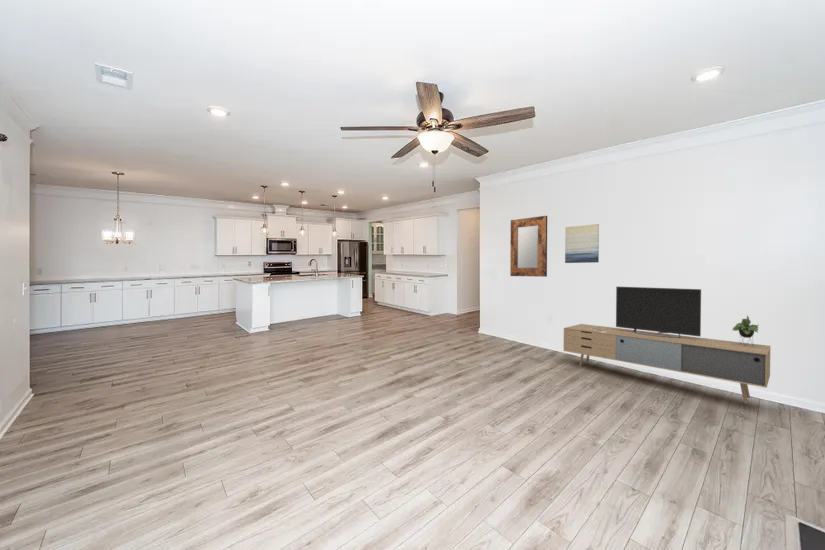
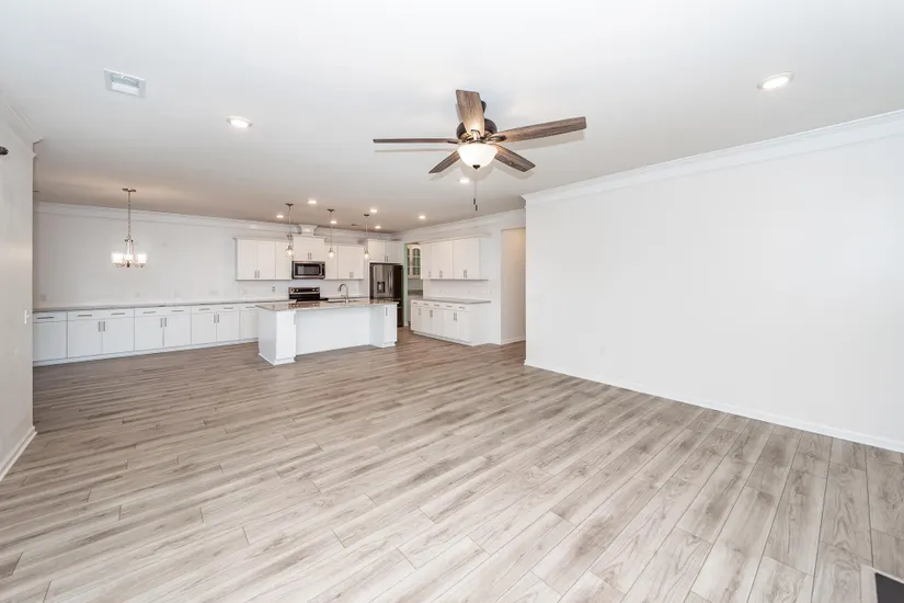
- media console [563,286,771,404]
- home mirror [509,215,548,278]
- wall art [564,223,600,264]
